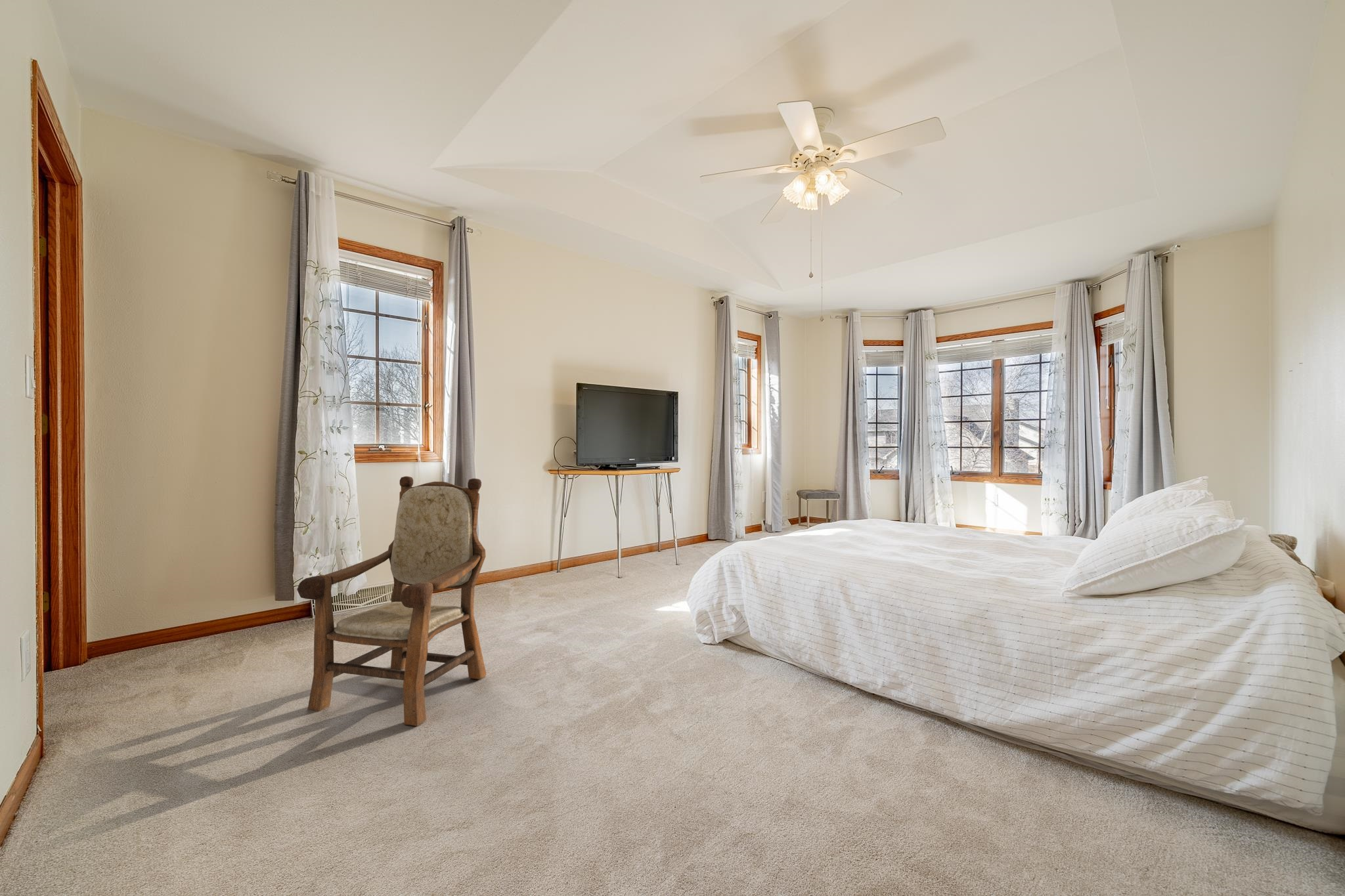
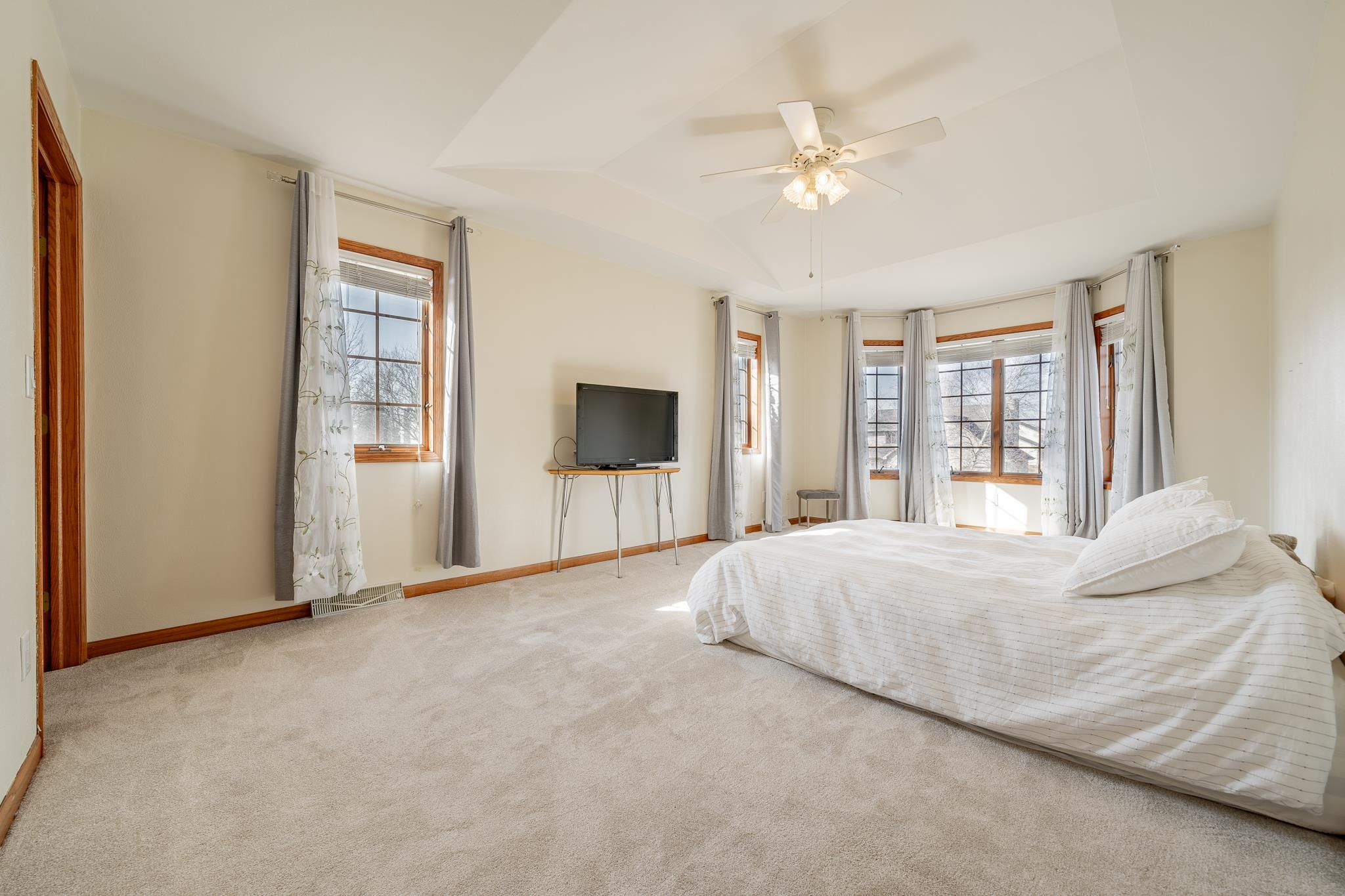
- armchair [296,475,487,727]
